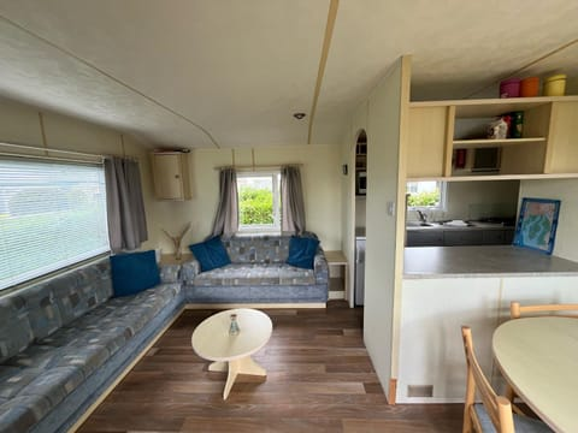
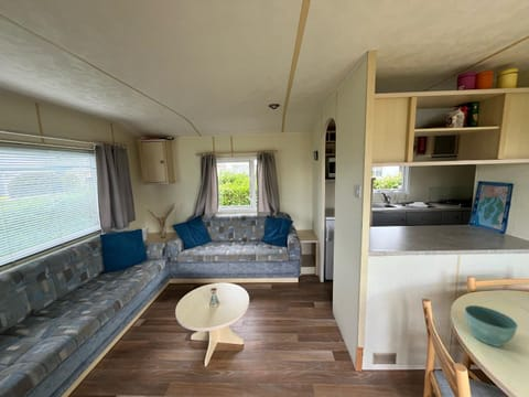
+ flower pot [464,304,519,347]
